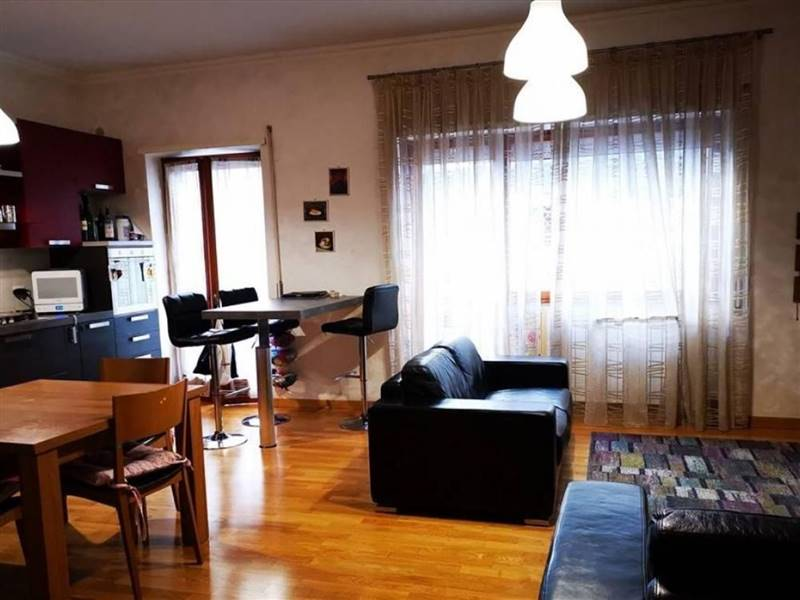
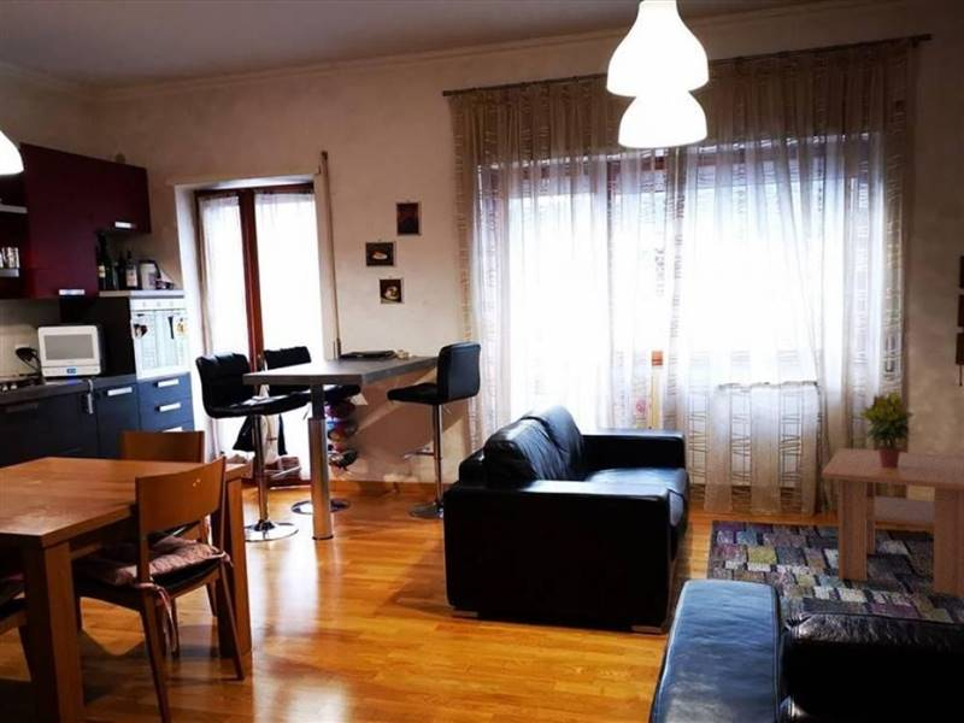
+ potted plant [858,389,916,468]
+ coffee table [821,447,964,600]
